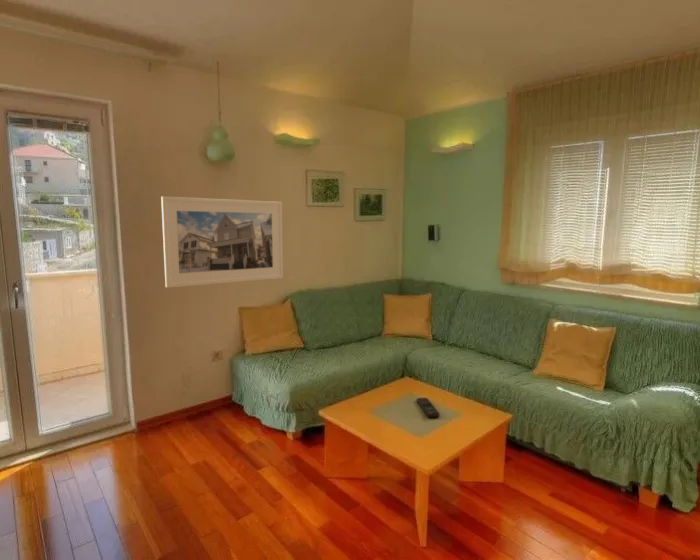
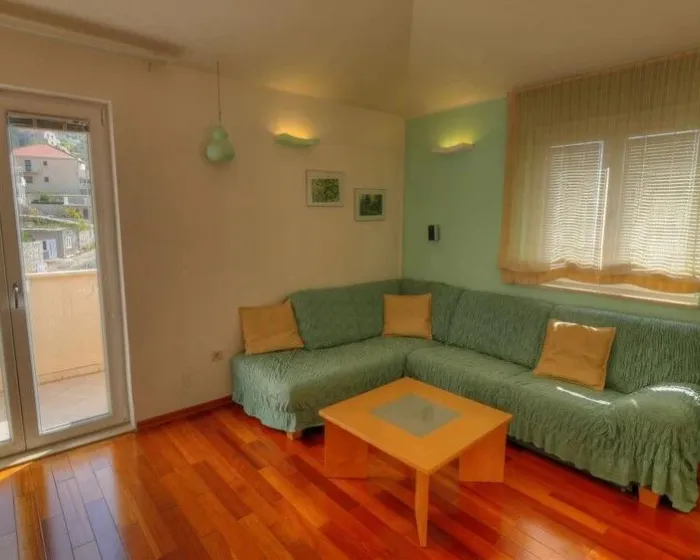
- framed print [160,195,284,289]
- remote control [416,397,440,418]
